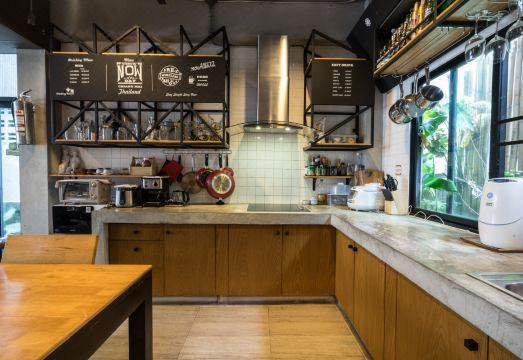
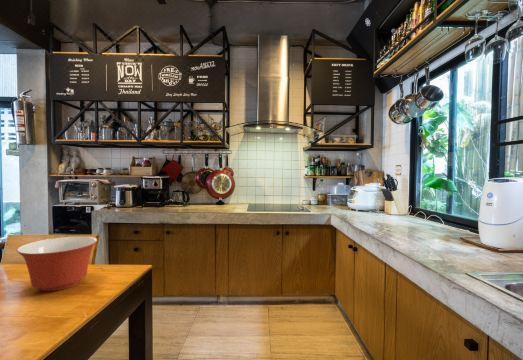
+ mixing bowl [16,236,98,292]
